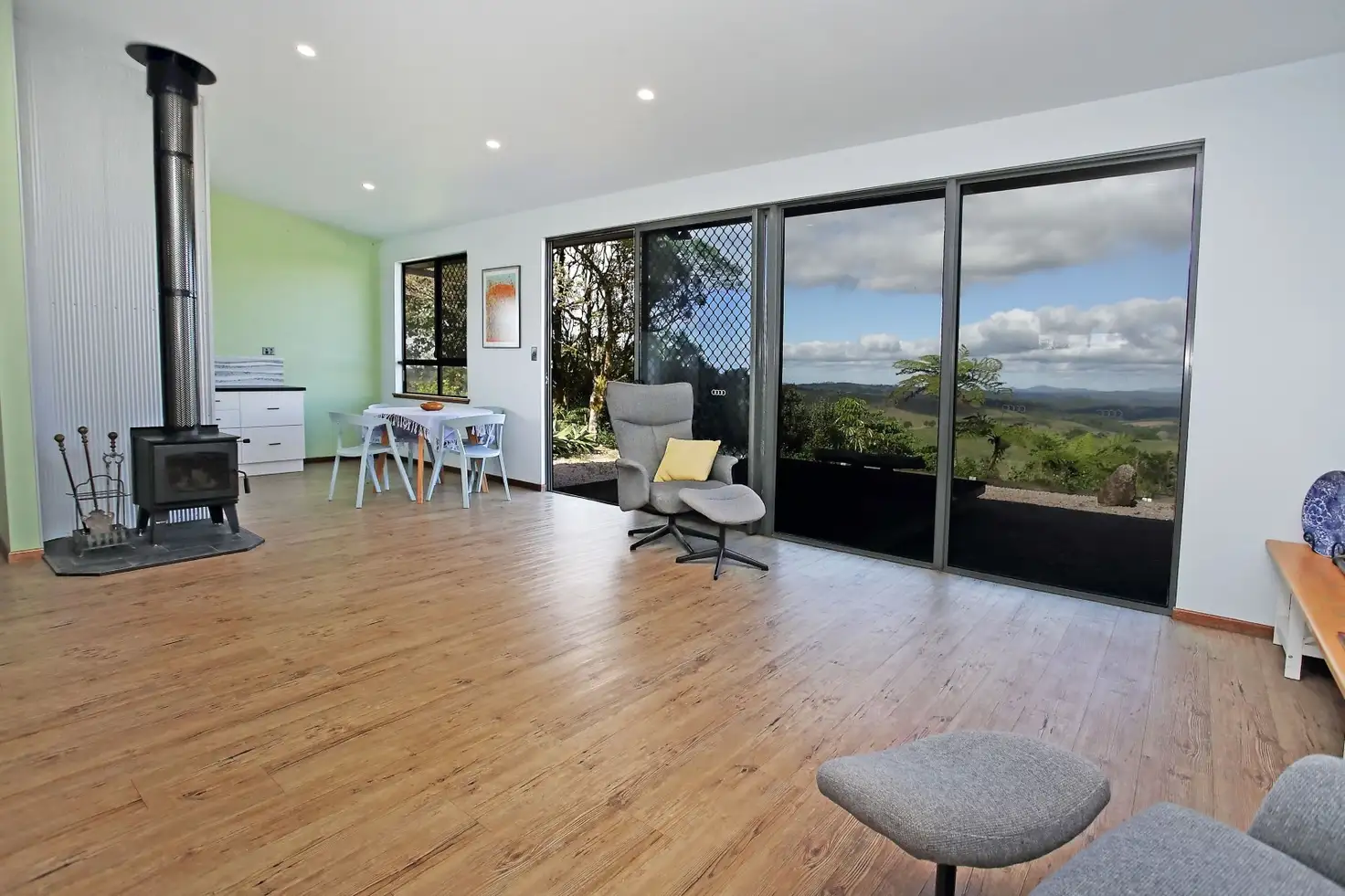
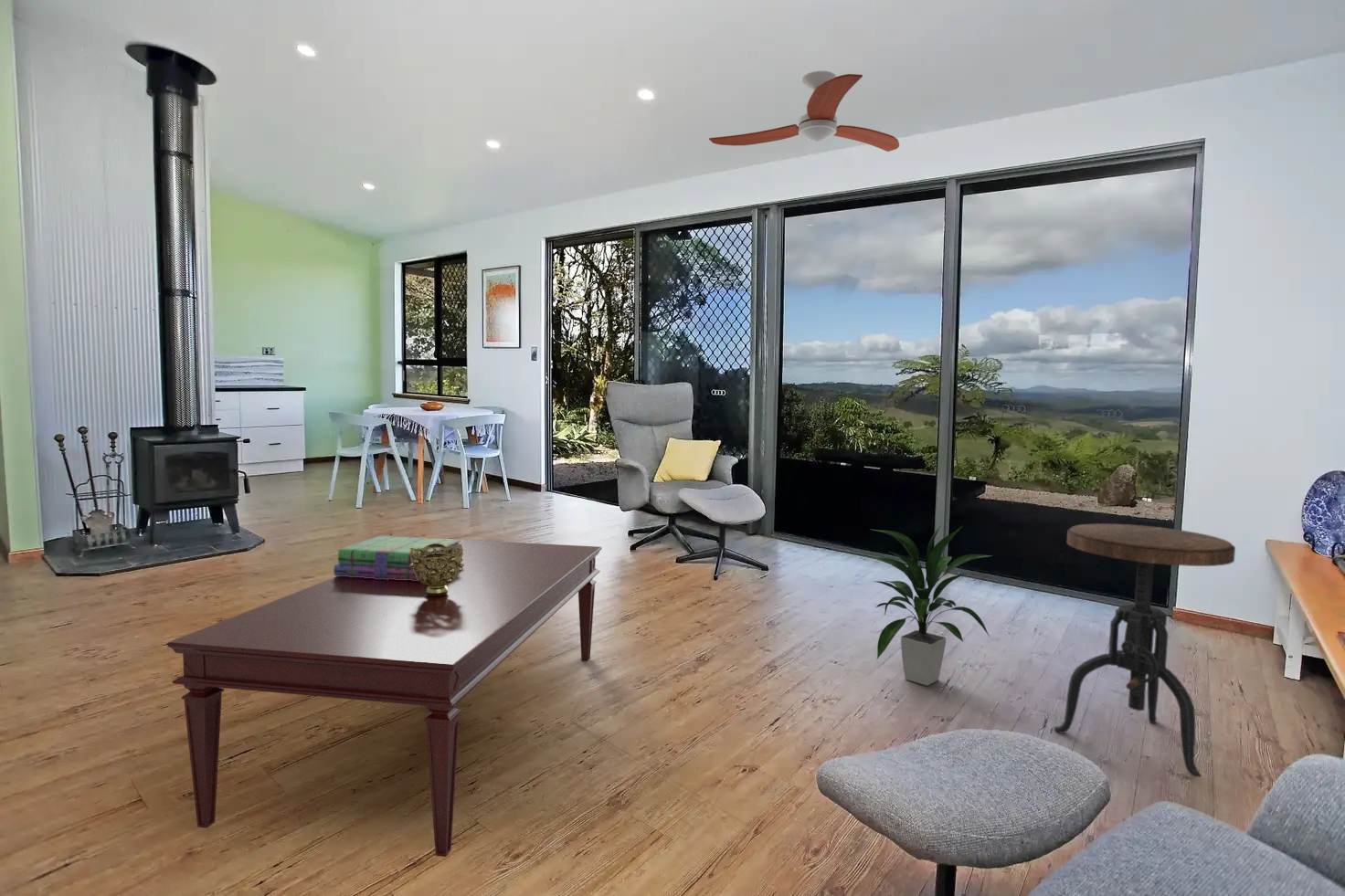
+ stack of books [333,535,464,581]
+ indoor plant [865,522,993,687]
+ ceiling fan [708,70,900,153]
+ side table [1054,522,1236,778]
+ coffee table [166,537,603,858]
+ decorative bowl [409,543,463,596]
